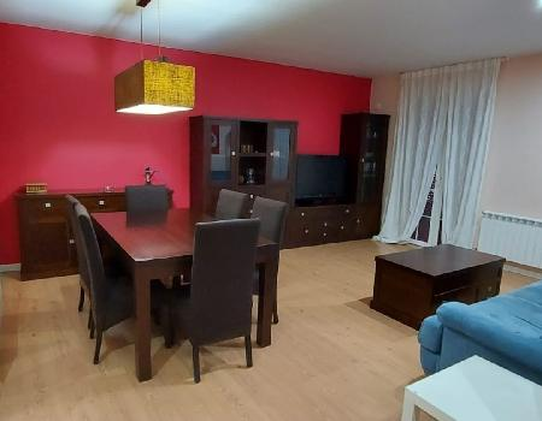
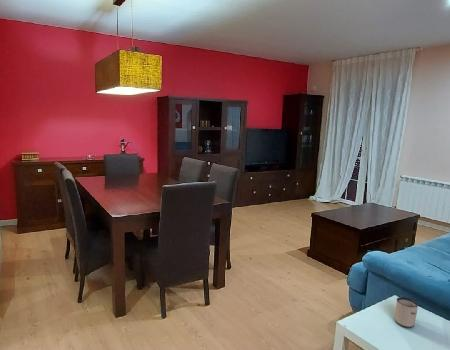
+ mug [394,296,419,329]
